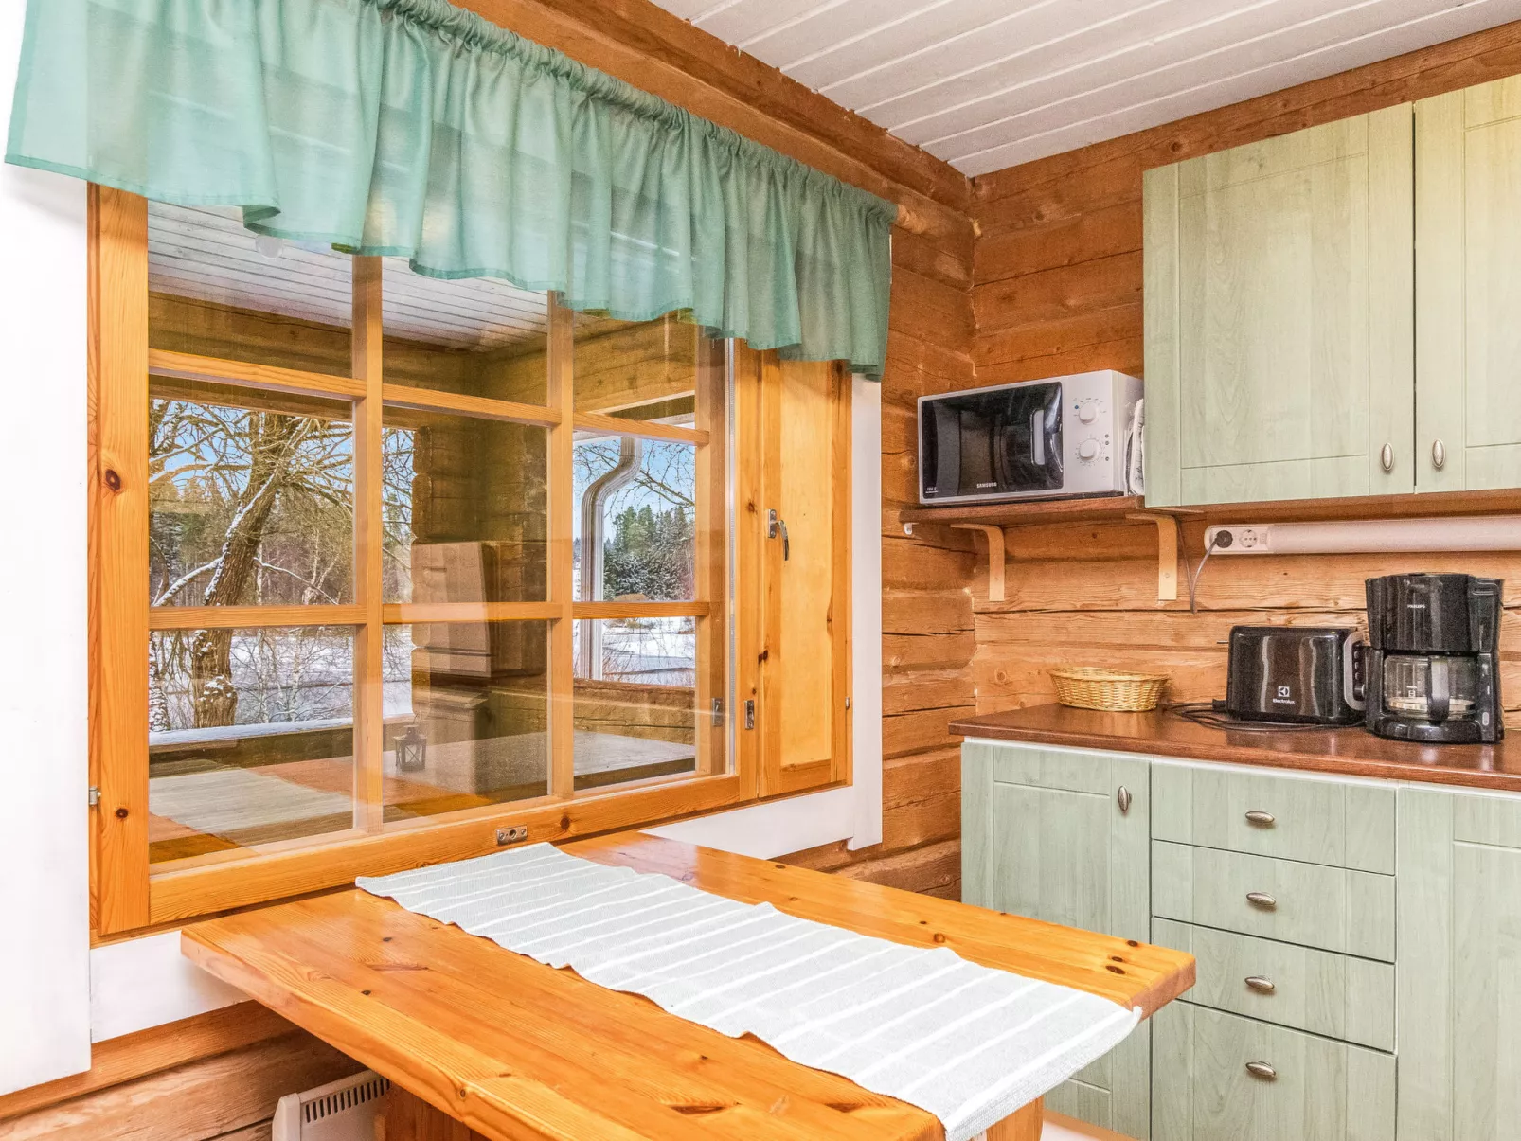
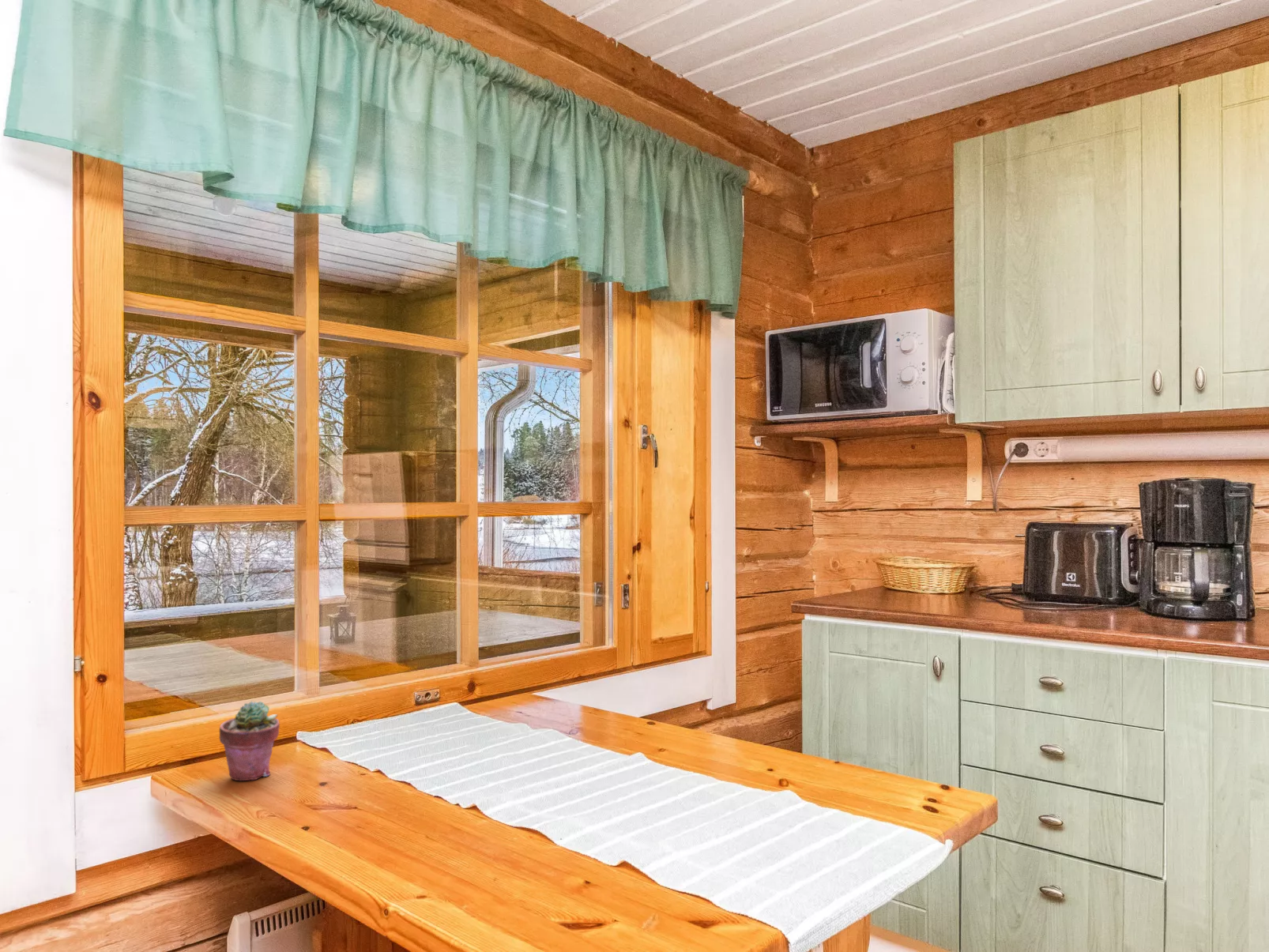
+ potted succulent [219,701,281,781]
